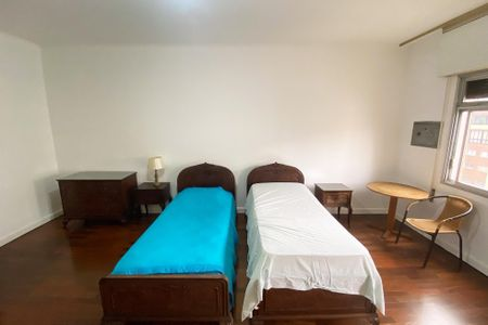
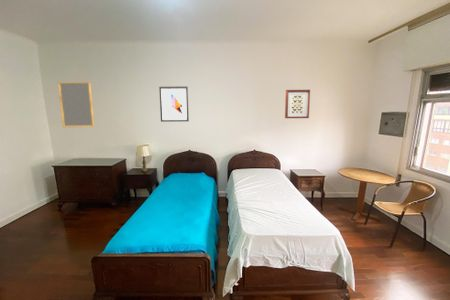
+ wall art [158,85,190,123]
+ wall art [284,89,311,119]
+ home mirror [57,81,95,128]
